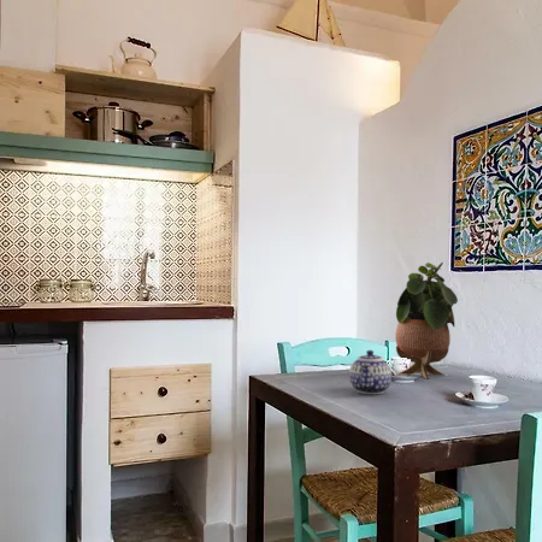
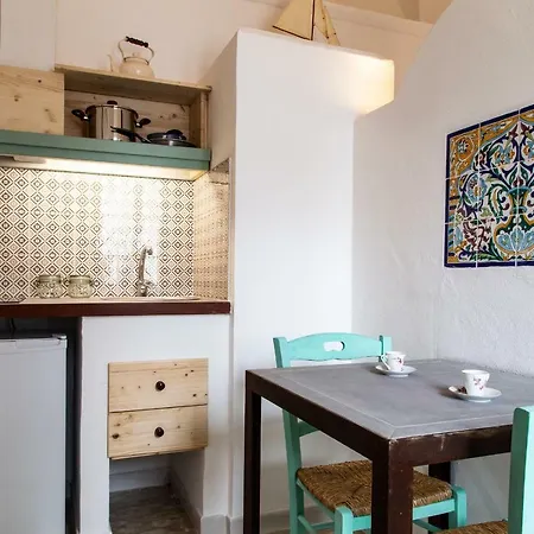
- potted plant [394,261,459,379]
- teapot [348,349,393,395]
